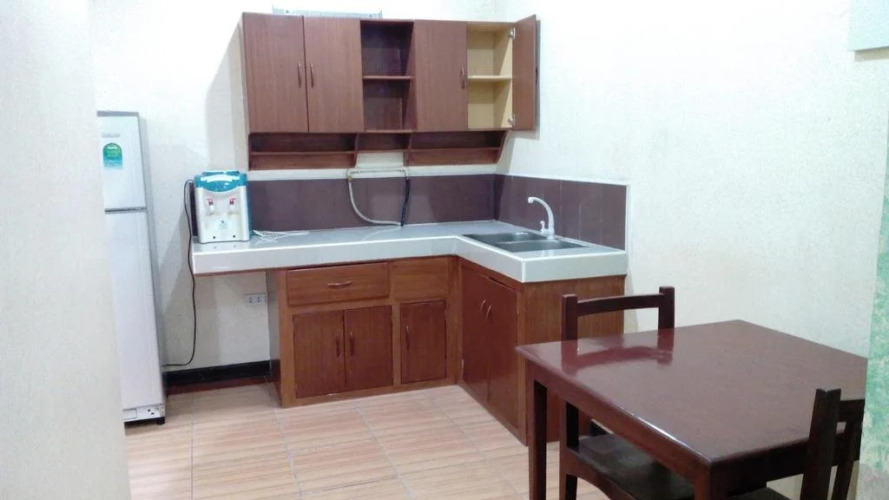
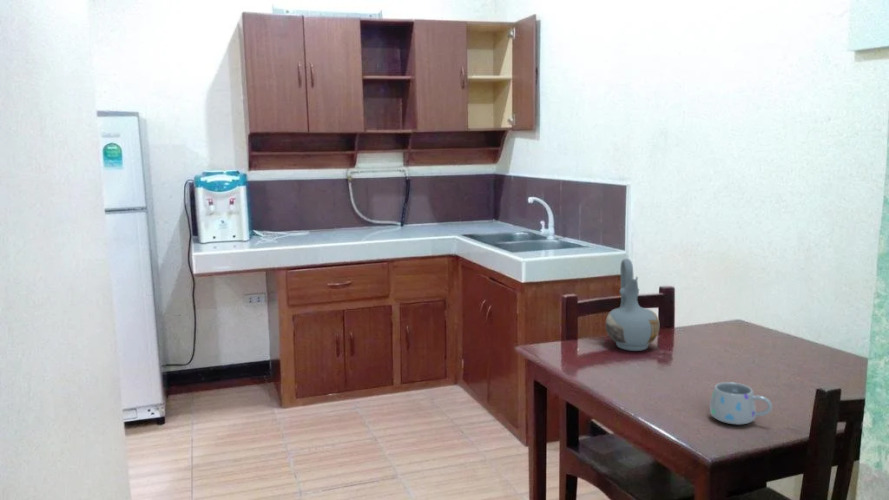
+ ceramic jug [604,258,660,352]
+ mug [709,381,773,426]
